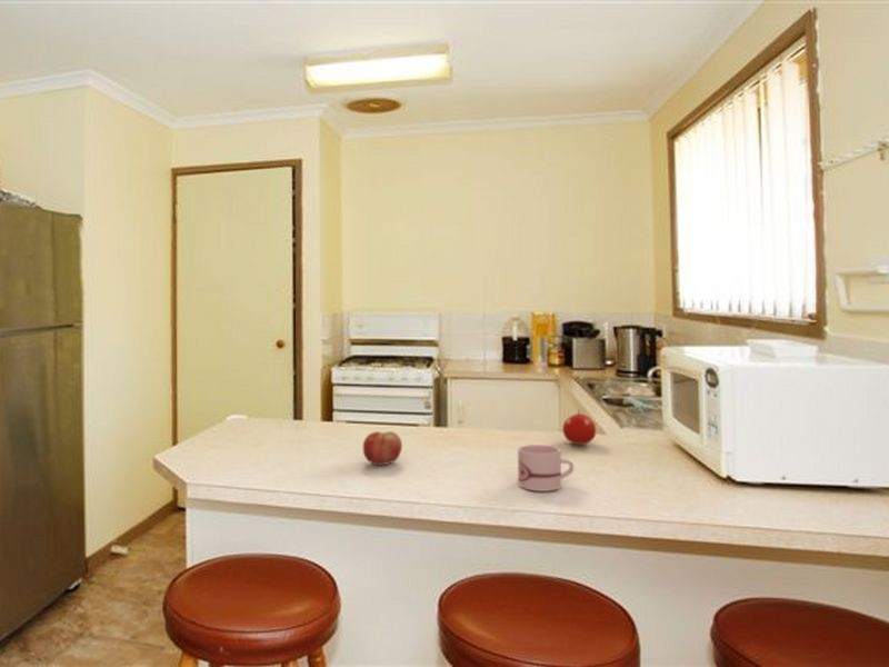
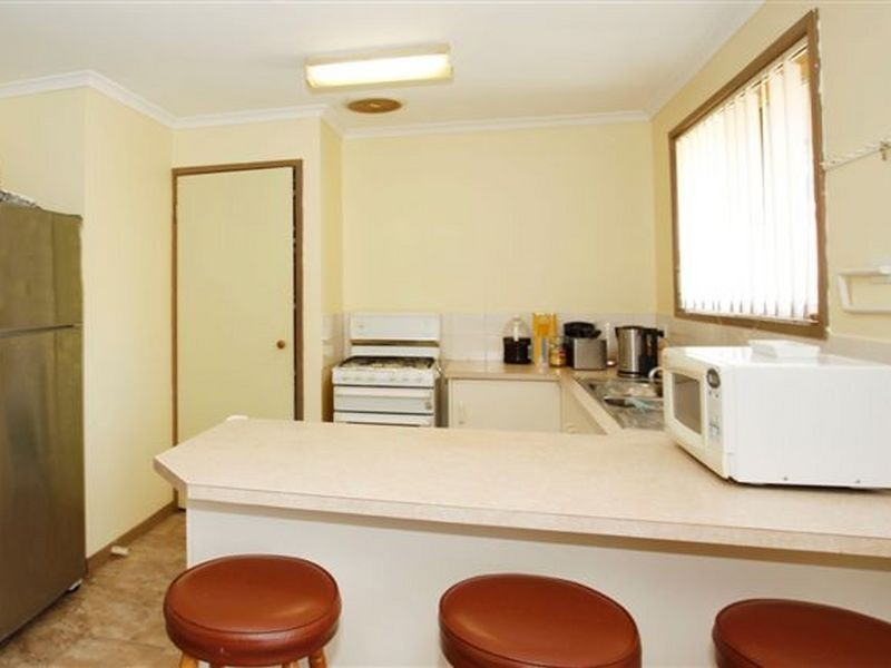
- fruit [561,409,597,446]
- fruit [362,430,403,466]
- mug [517,444,575,492]
